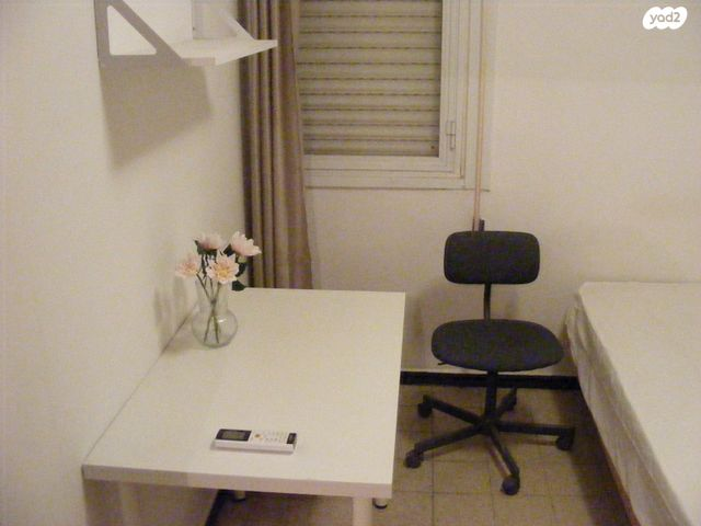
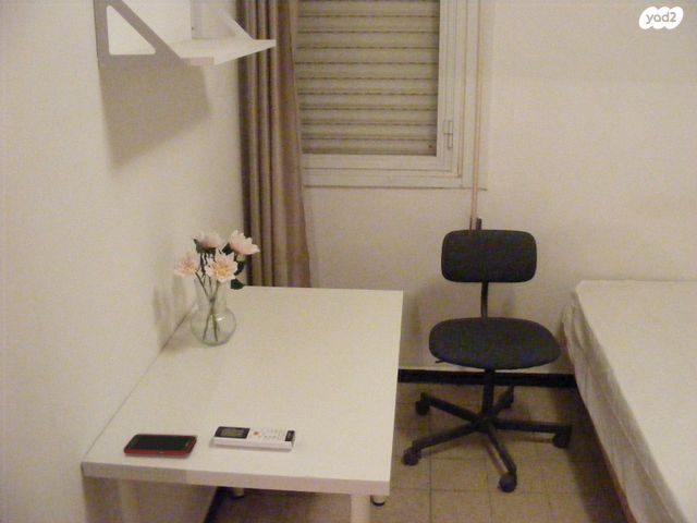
+ cell phone [122,434,197,457]
